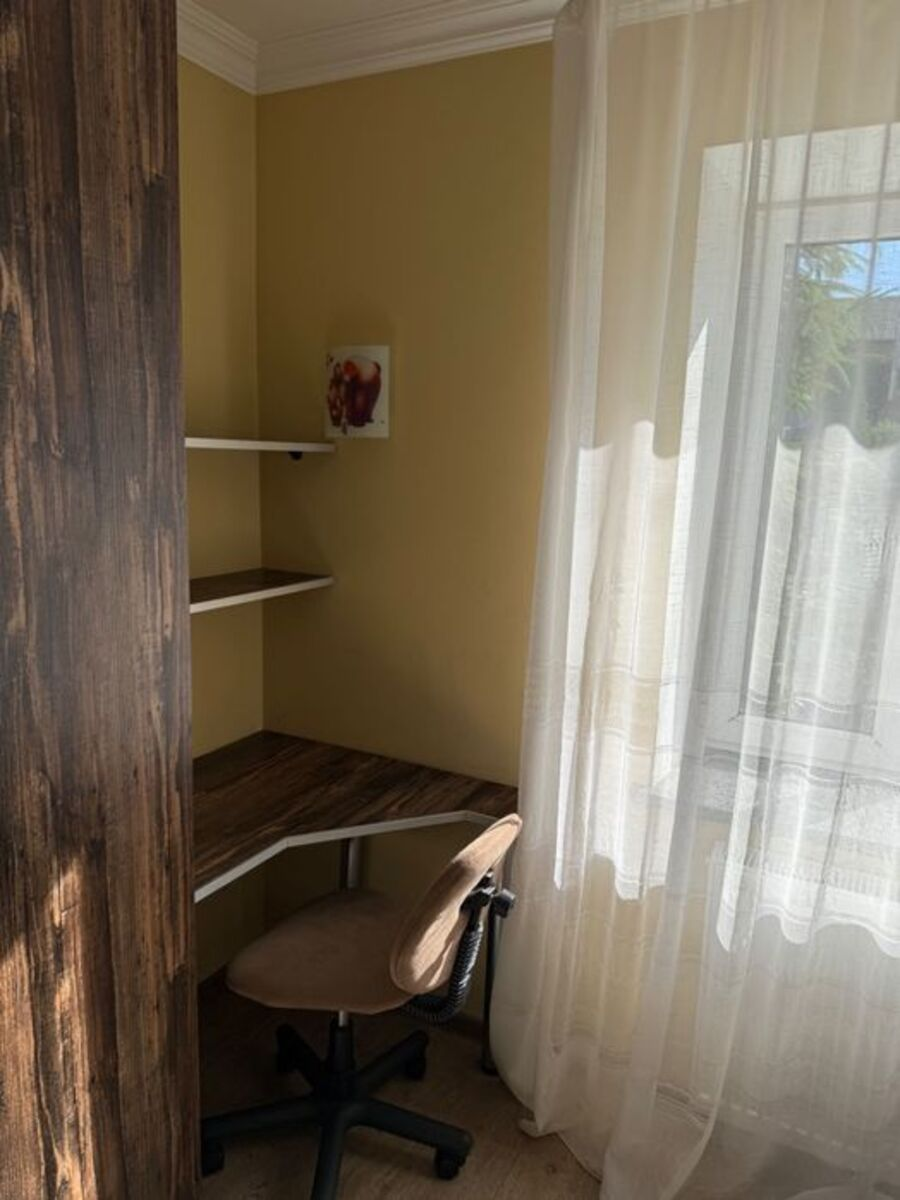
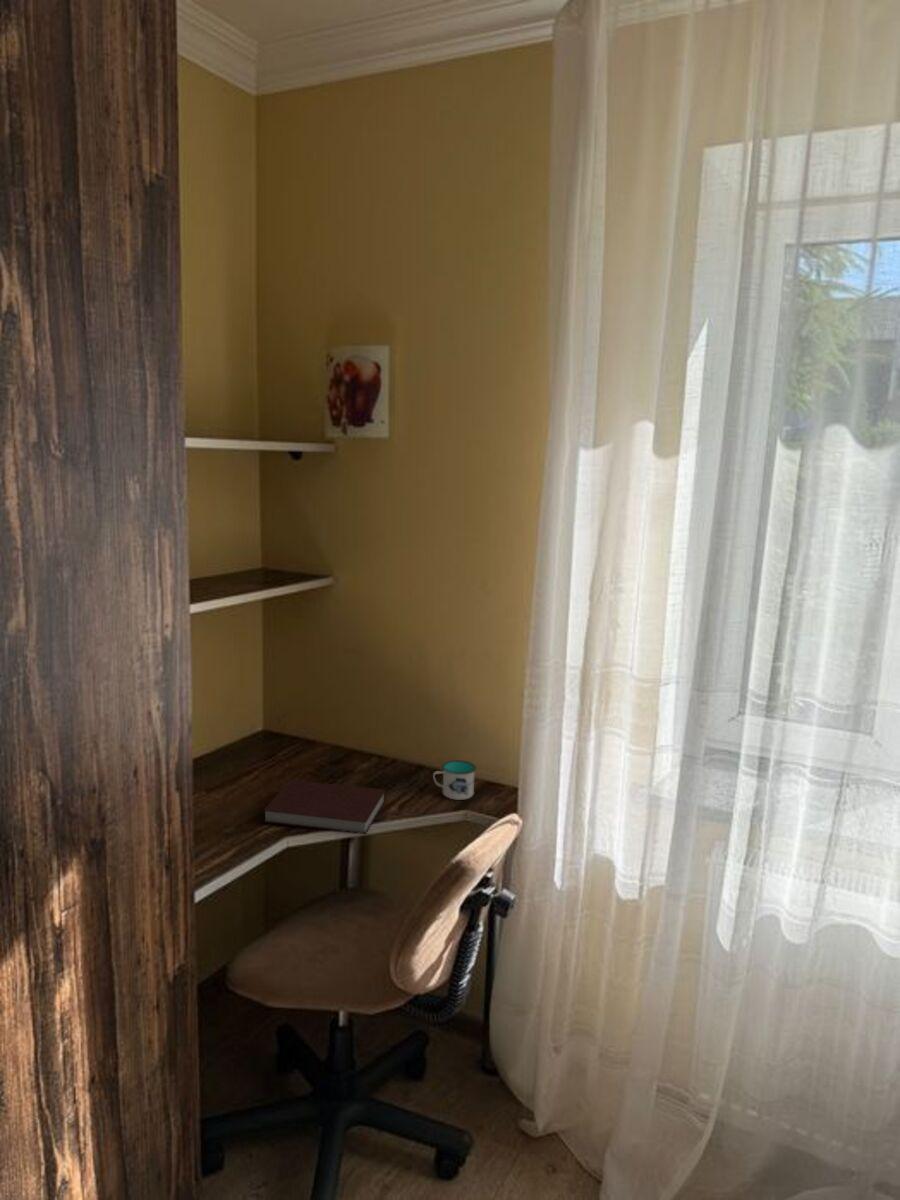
+ notebook [262,779,387,835]
+ mug [432,759,477,801]
